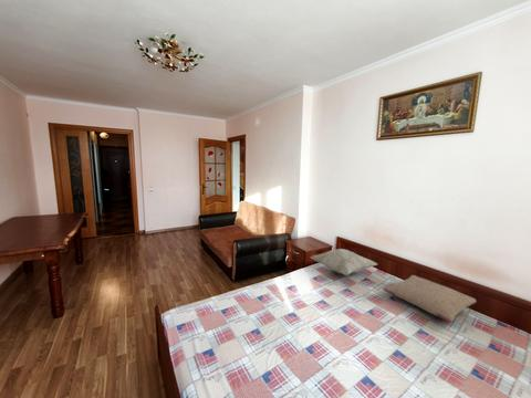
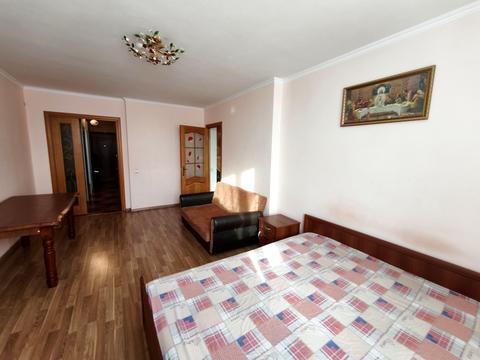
- pillow [383,274,478,324]
- decorative pillow [310,248,378,276]
